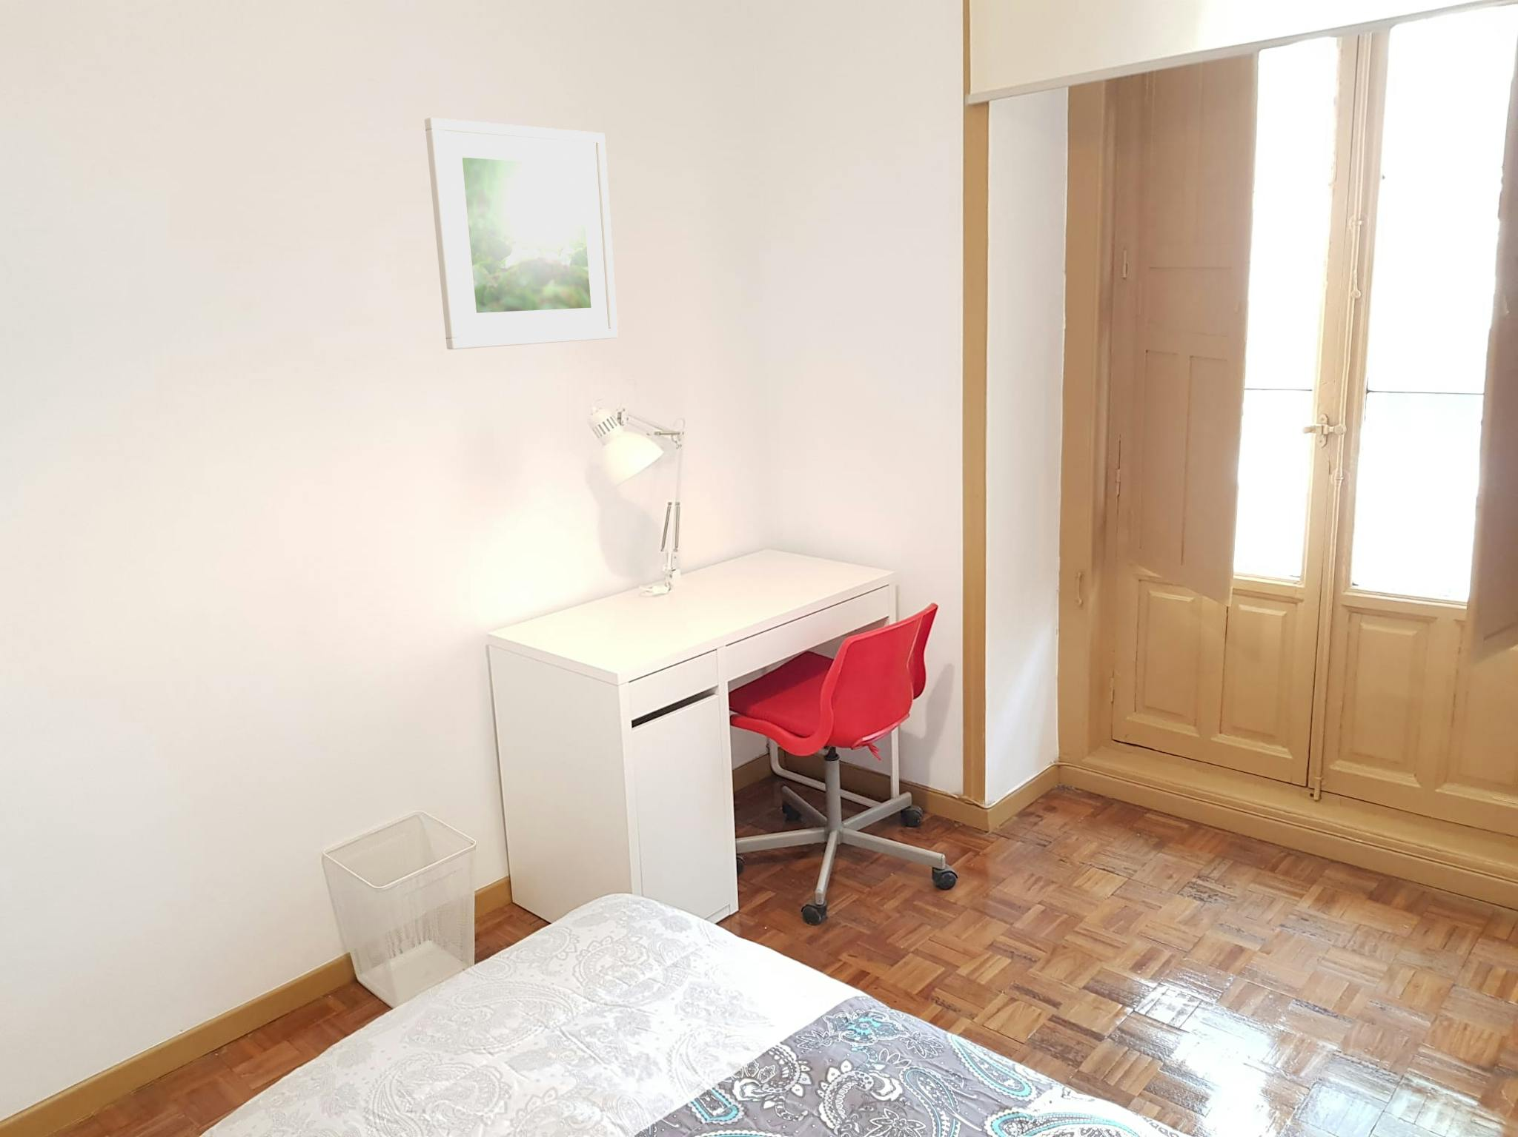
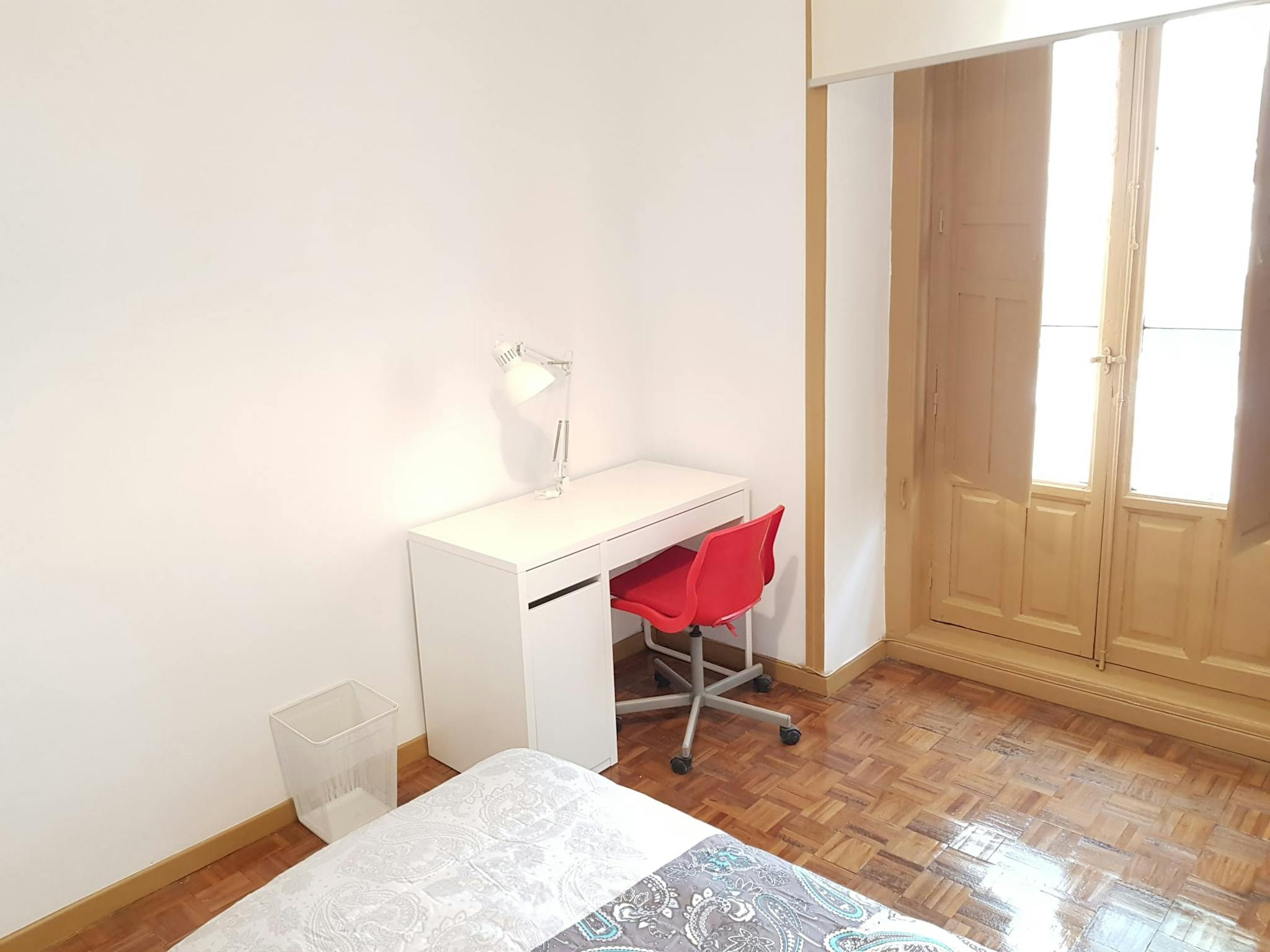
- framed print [424,117,619,350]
